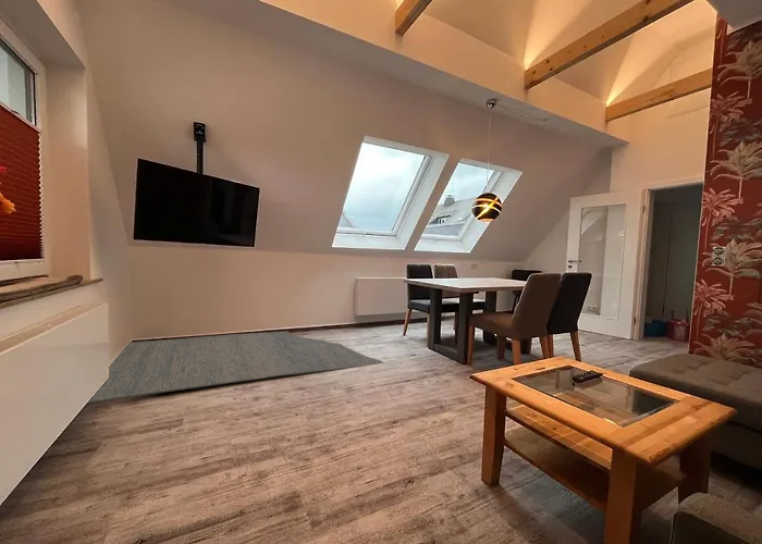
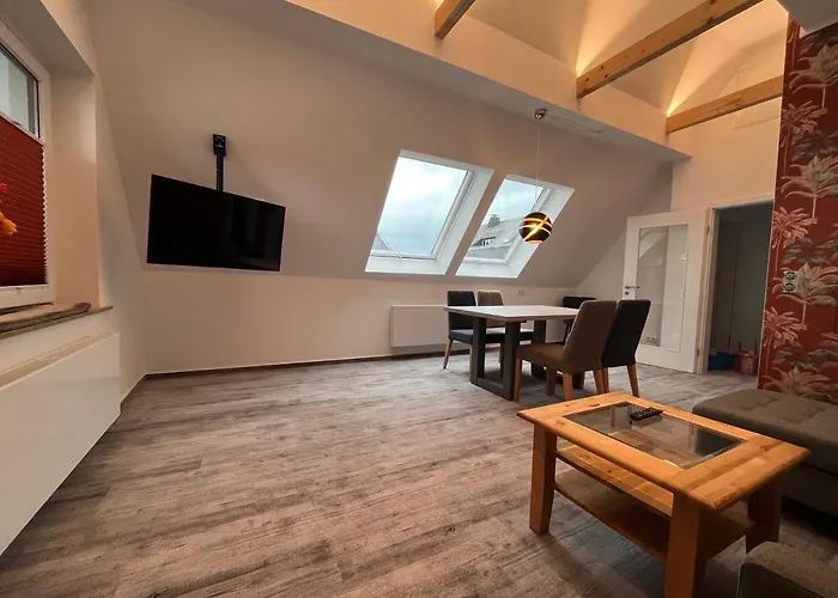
- rug [86,330,385,405]
